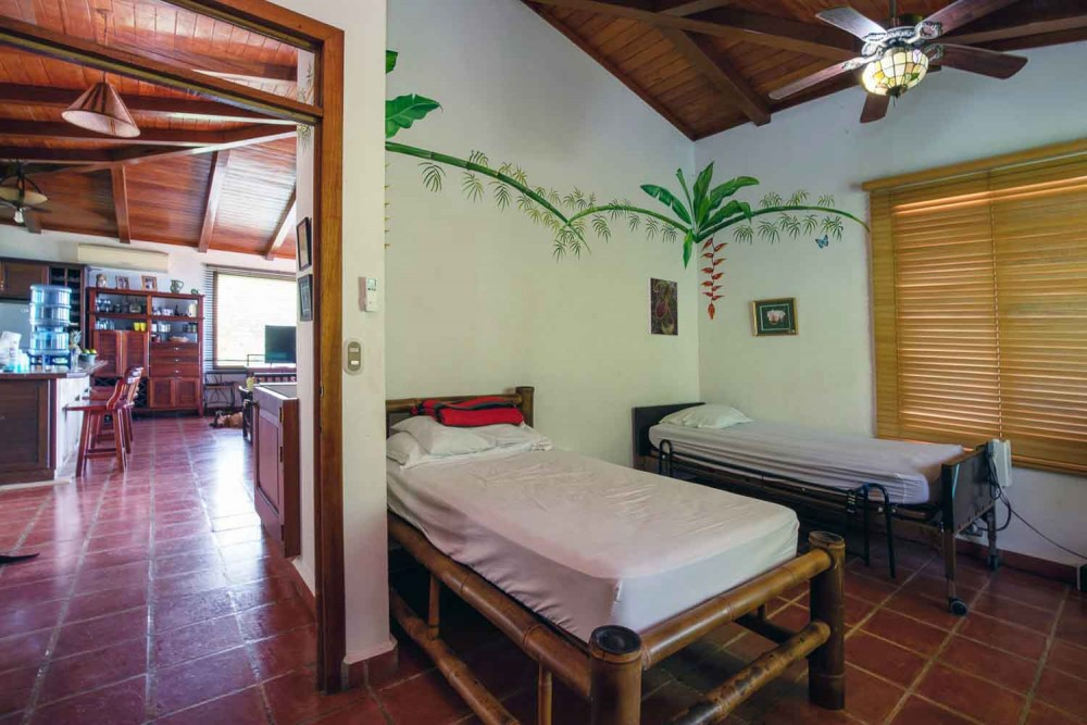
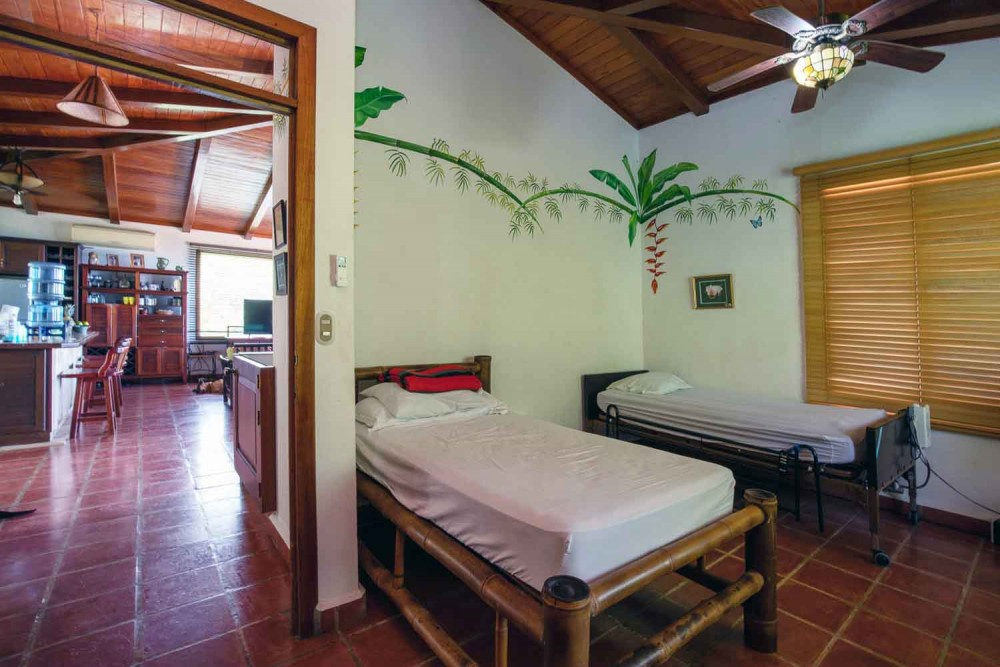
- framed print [647,276,679,337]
